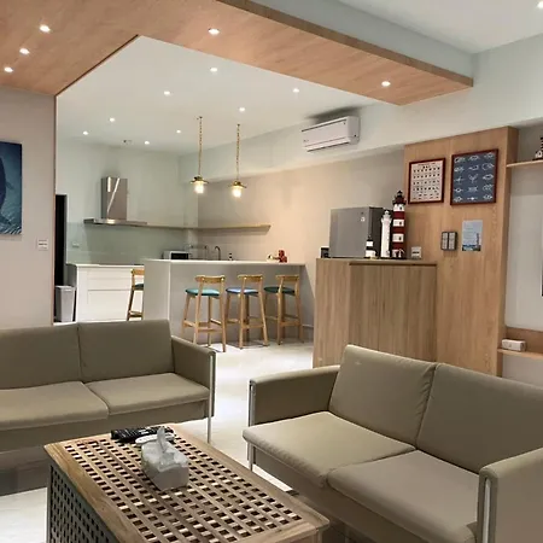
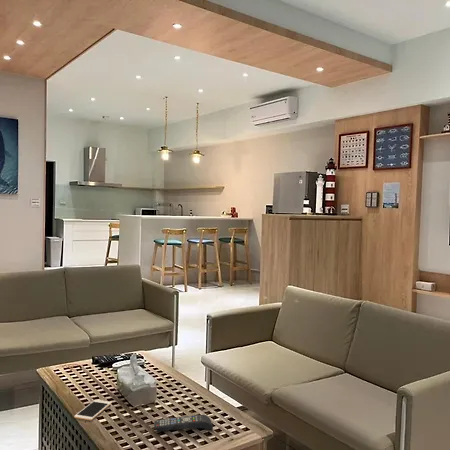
+ remote control [153,414,214,433]
+ cell phone [73,399,112,421]
